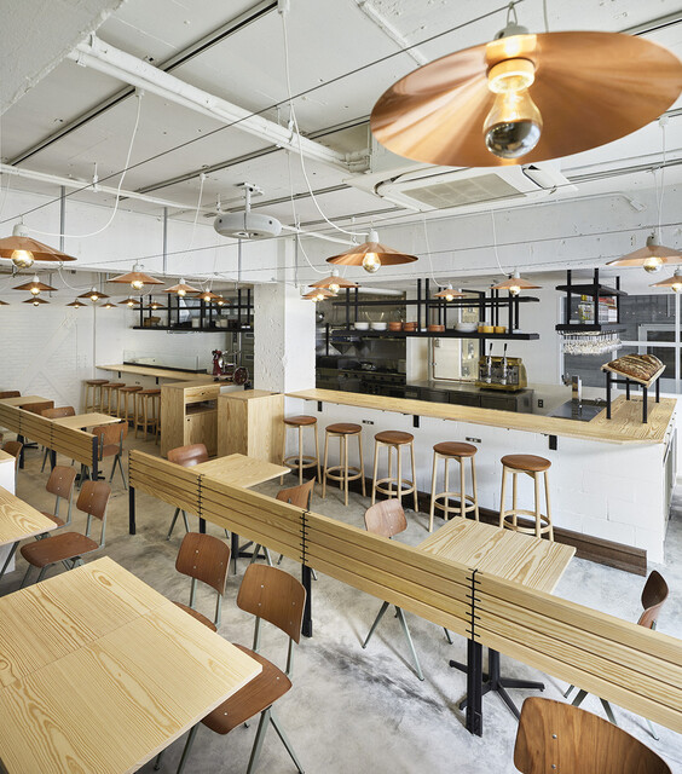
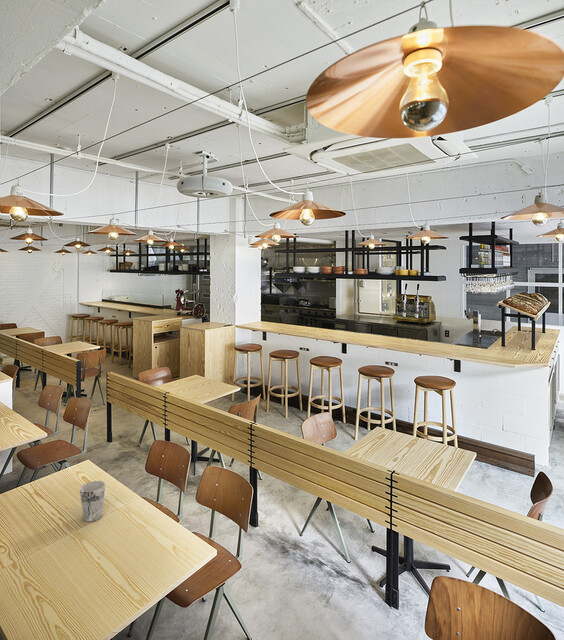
+ cup [79,480,106,522]
